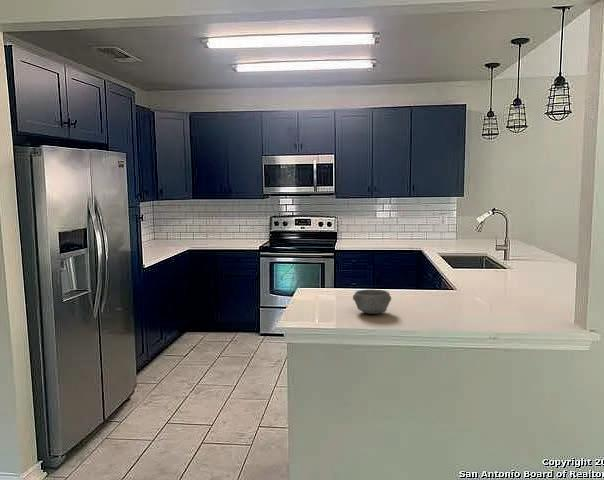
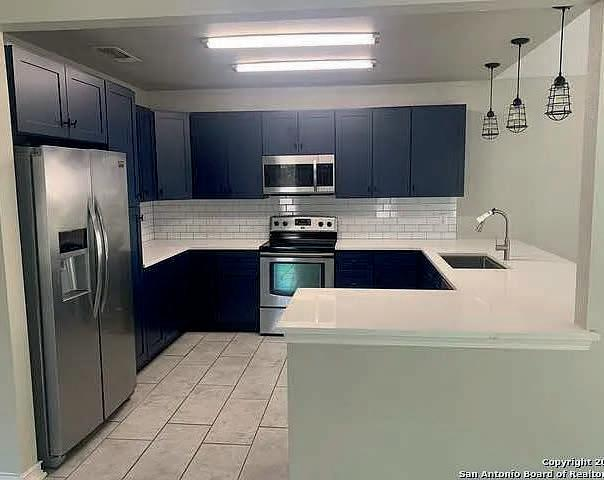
- bowl [352,289,392,315]
